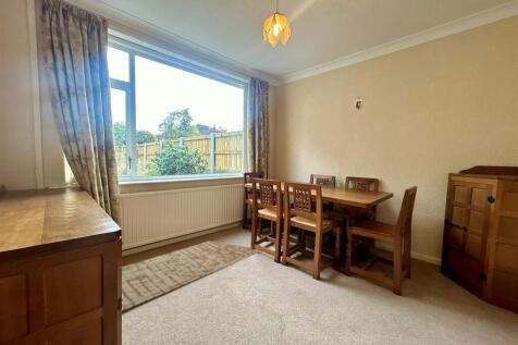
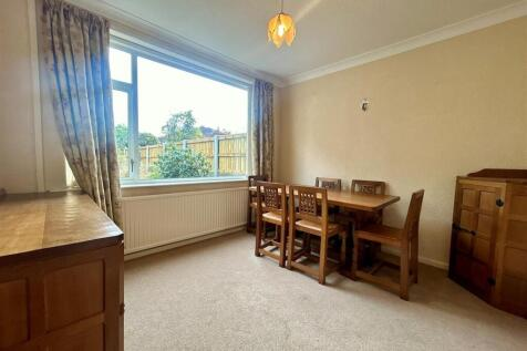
- rug [121,241,262,312]
